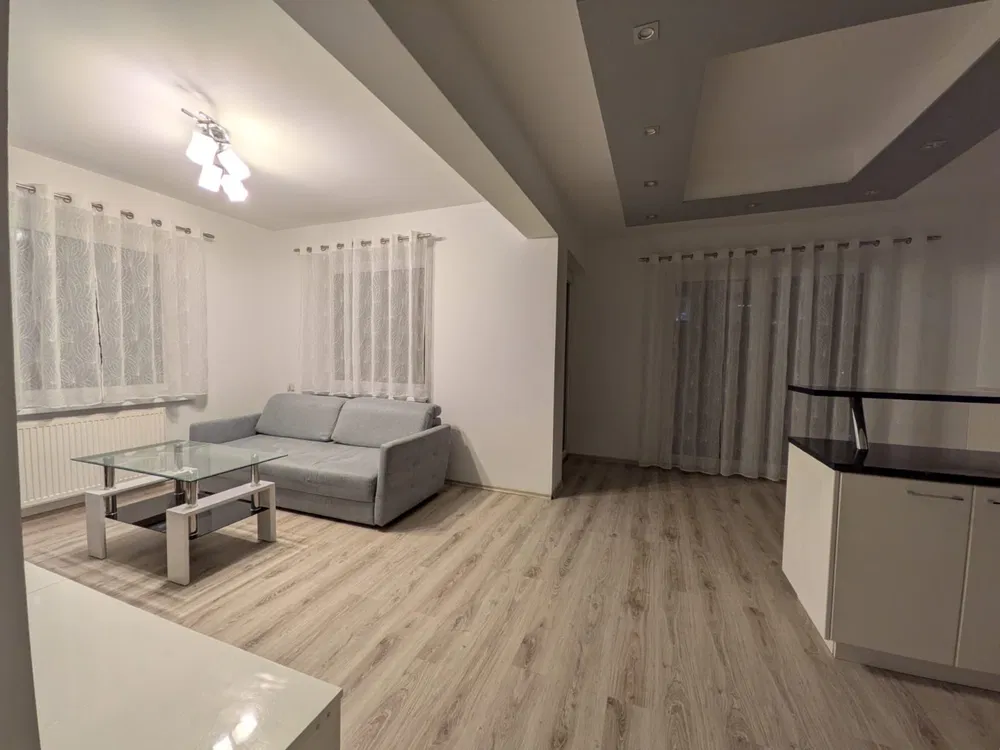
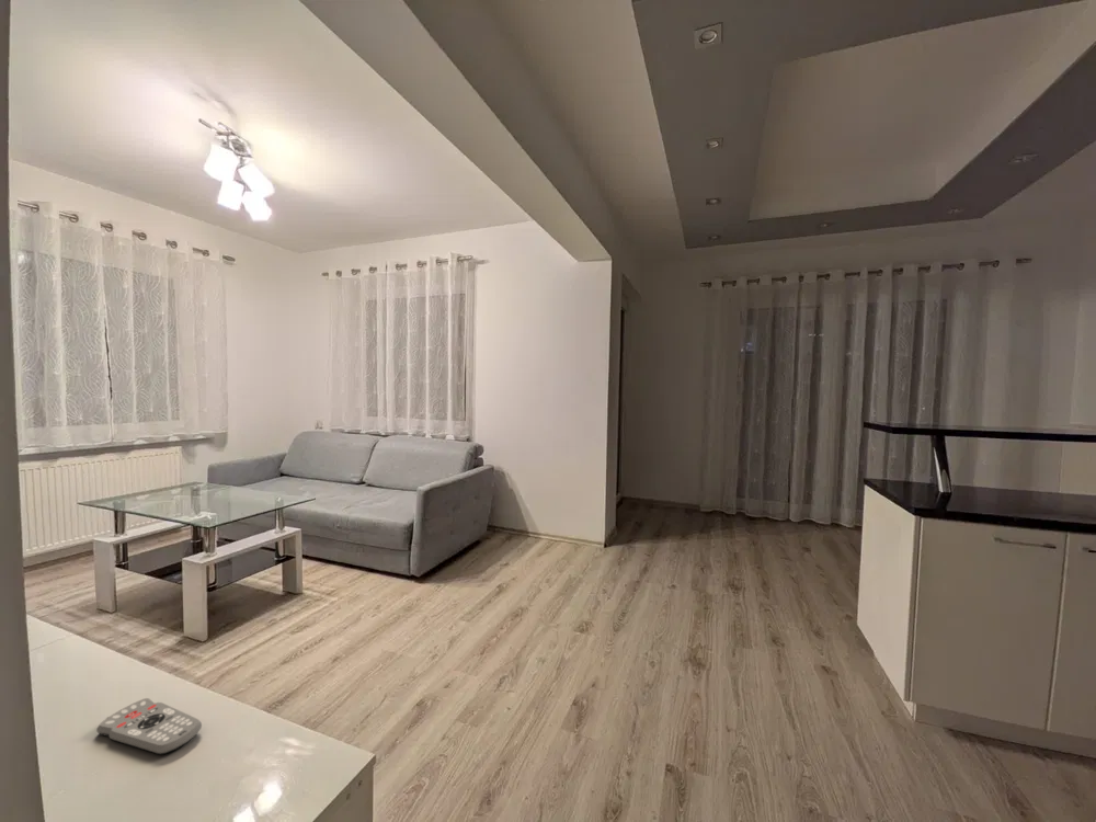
+ remote control [95,697,203,755]
